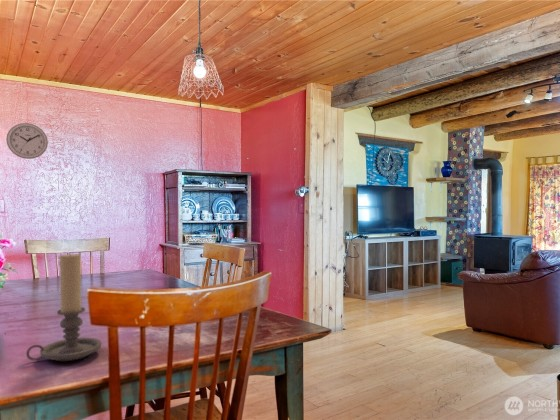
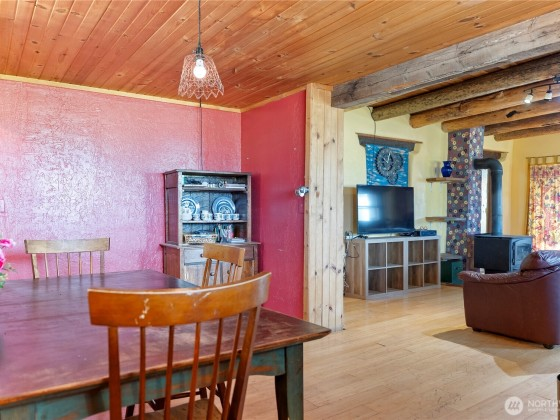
- candle holder [25,252,103,362]
- wall clock [5,122,49,160]
